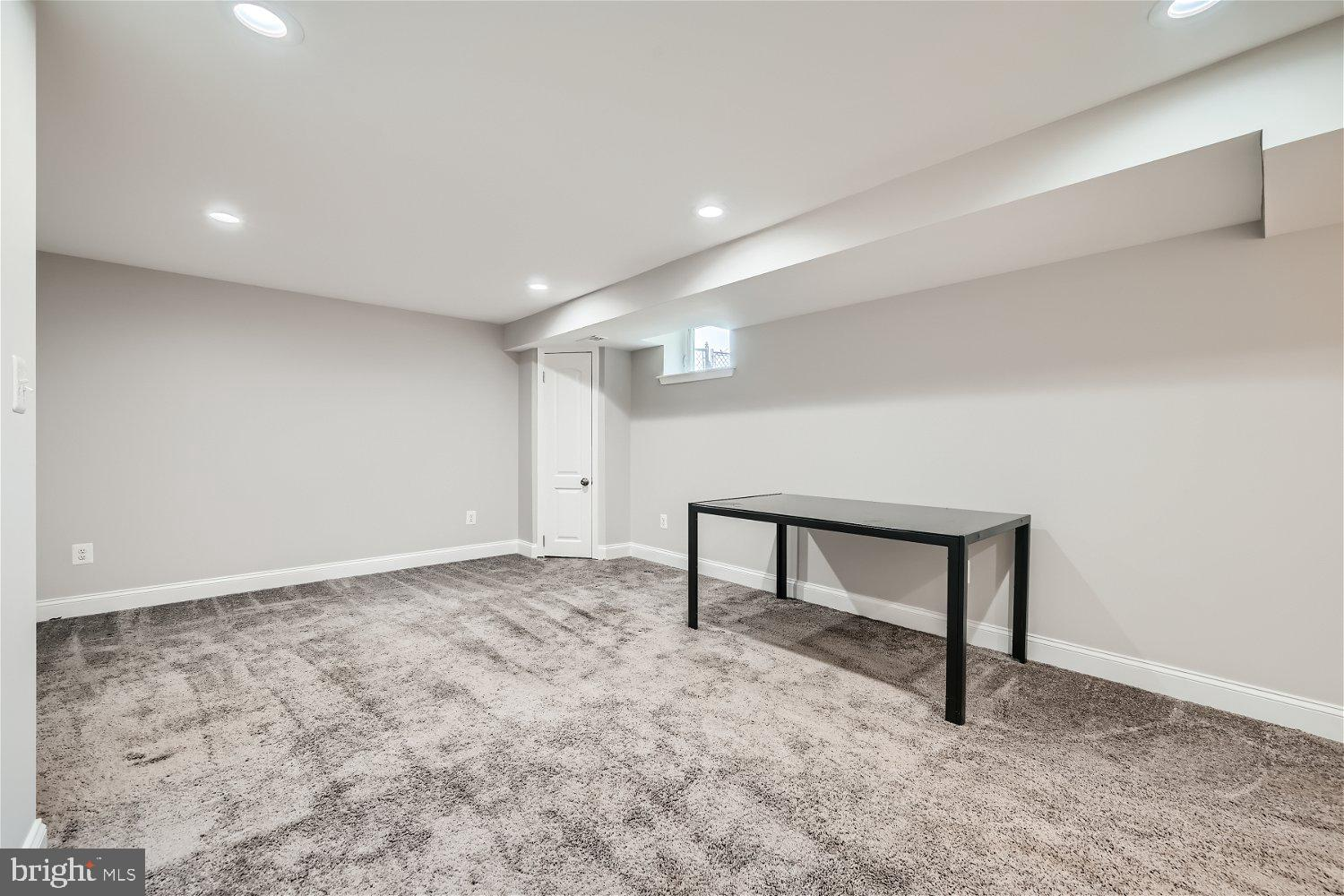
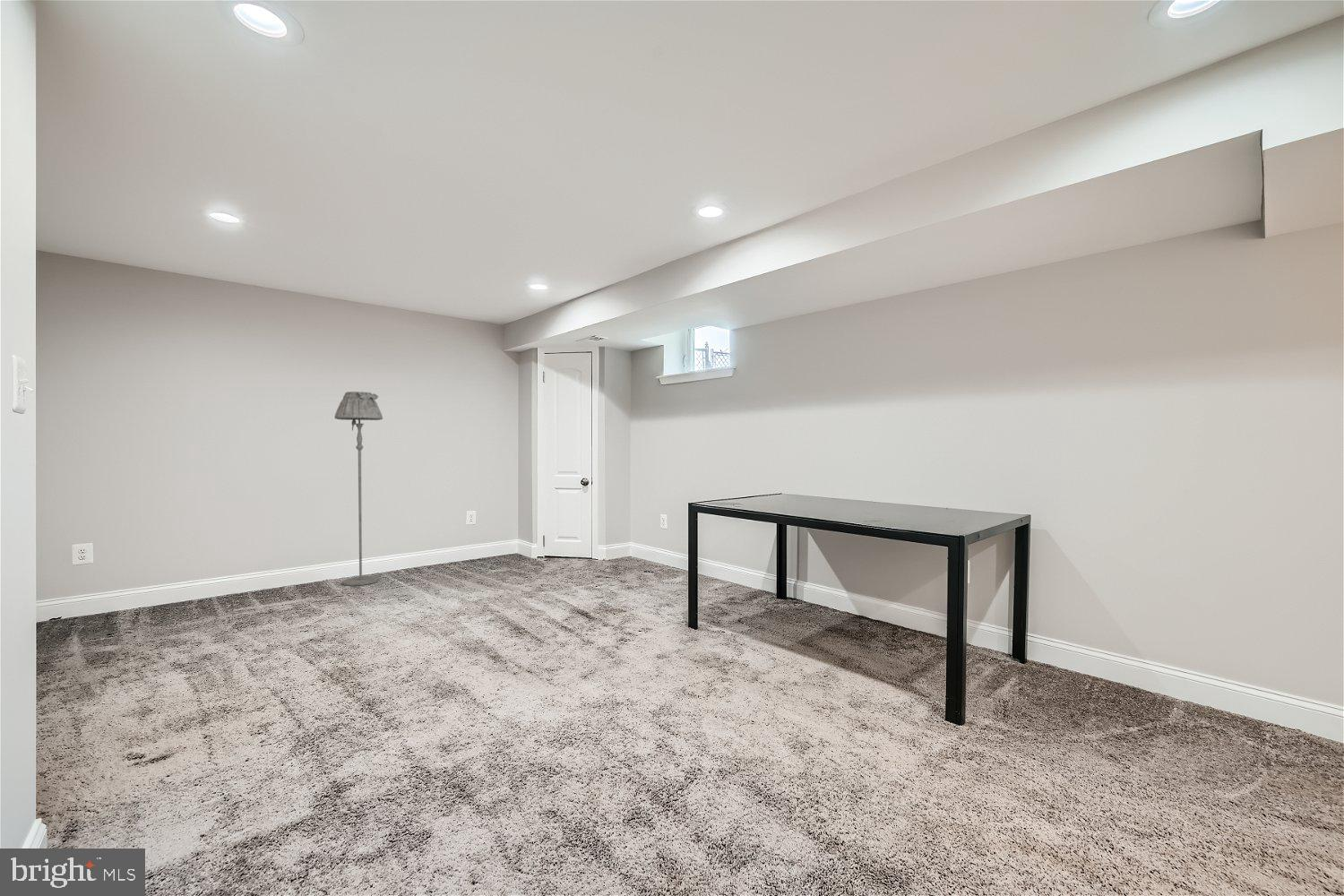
+ floor lamp [334,391,383,587]
